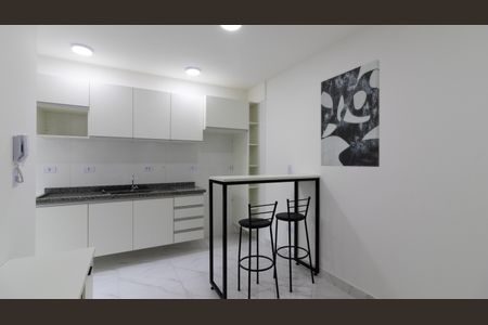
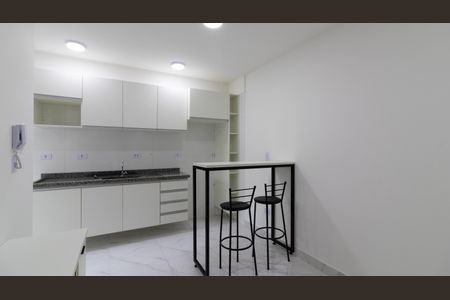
- wall art [320,58,381,168]
